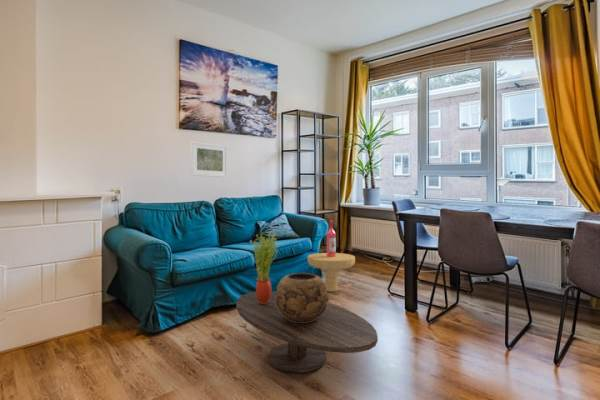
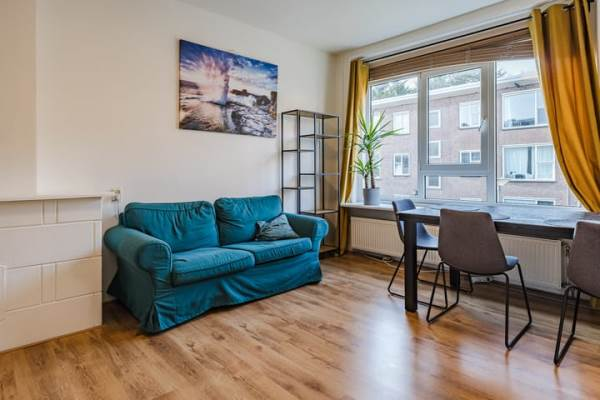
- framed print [190,140,229,178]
- coffee table [235,290,379,374]
- side table [307,219,356,293]
- potted plant [249,231,280,304]
- decorative bowl [275,272,330,323]
